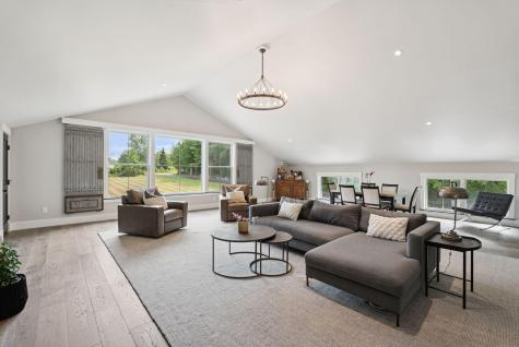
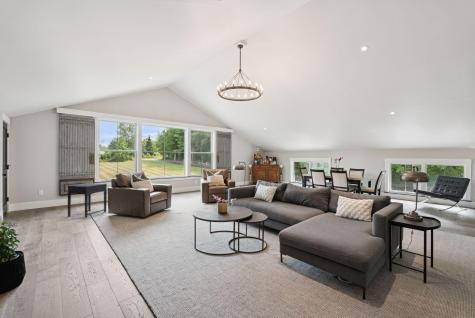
+ side table [66,182,108,219]
